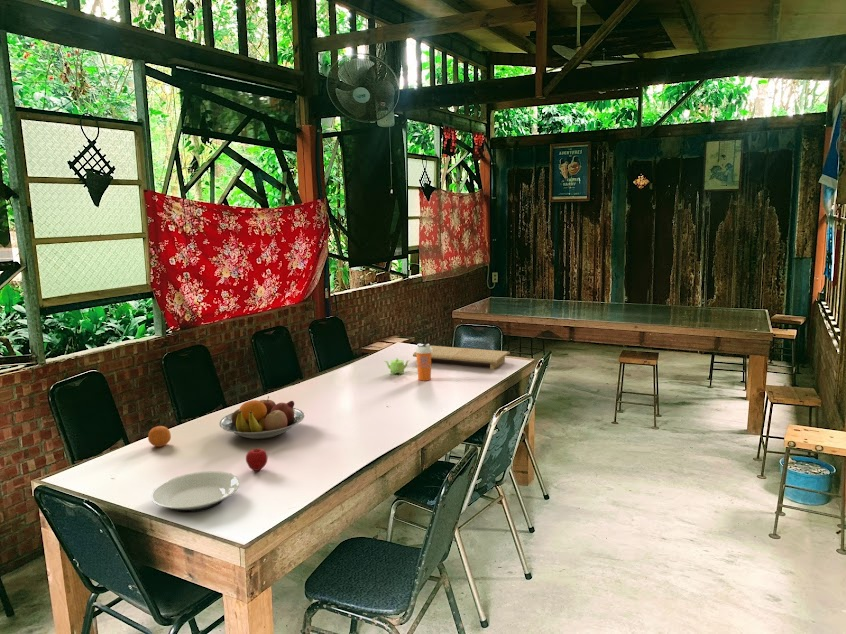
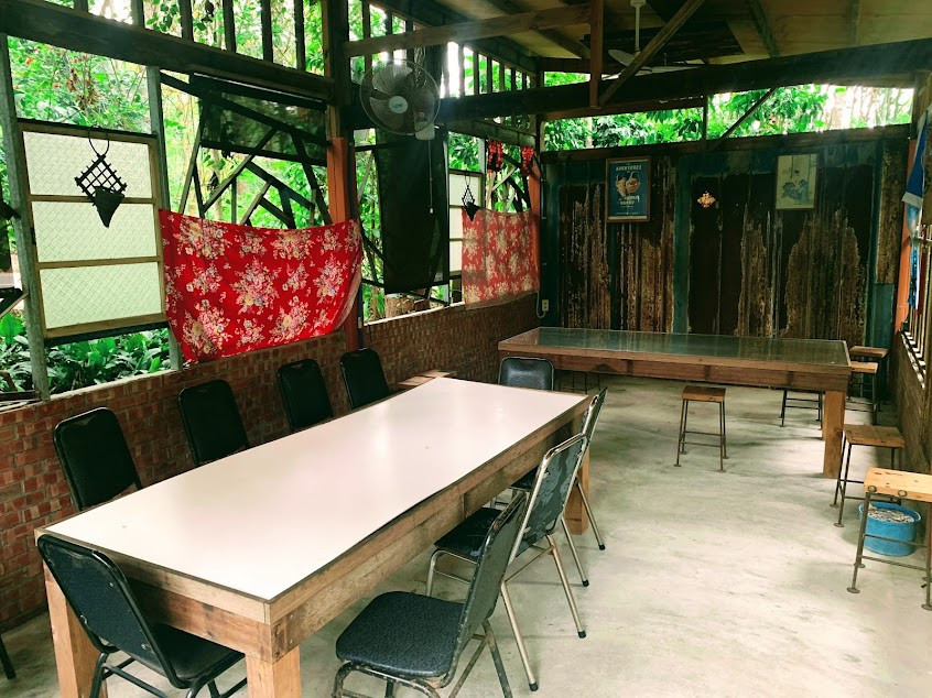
- apple [245,447,268,472]
- plate [150,470,241,513]
- shaker bottle [415,342,432,382]
- fruit bowl [218,395,305,440]
- teapot [384,357,411,375]
- fruit [147,425,172,448]
- cutting board [412,345,511,370]
